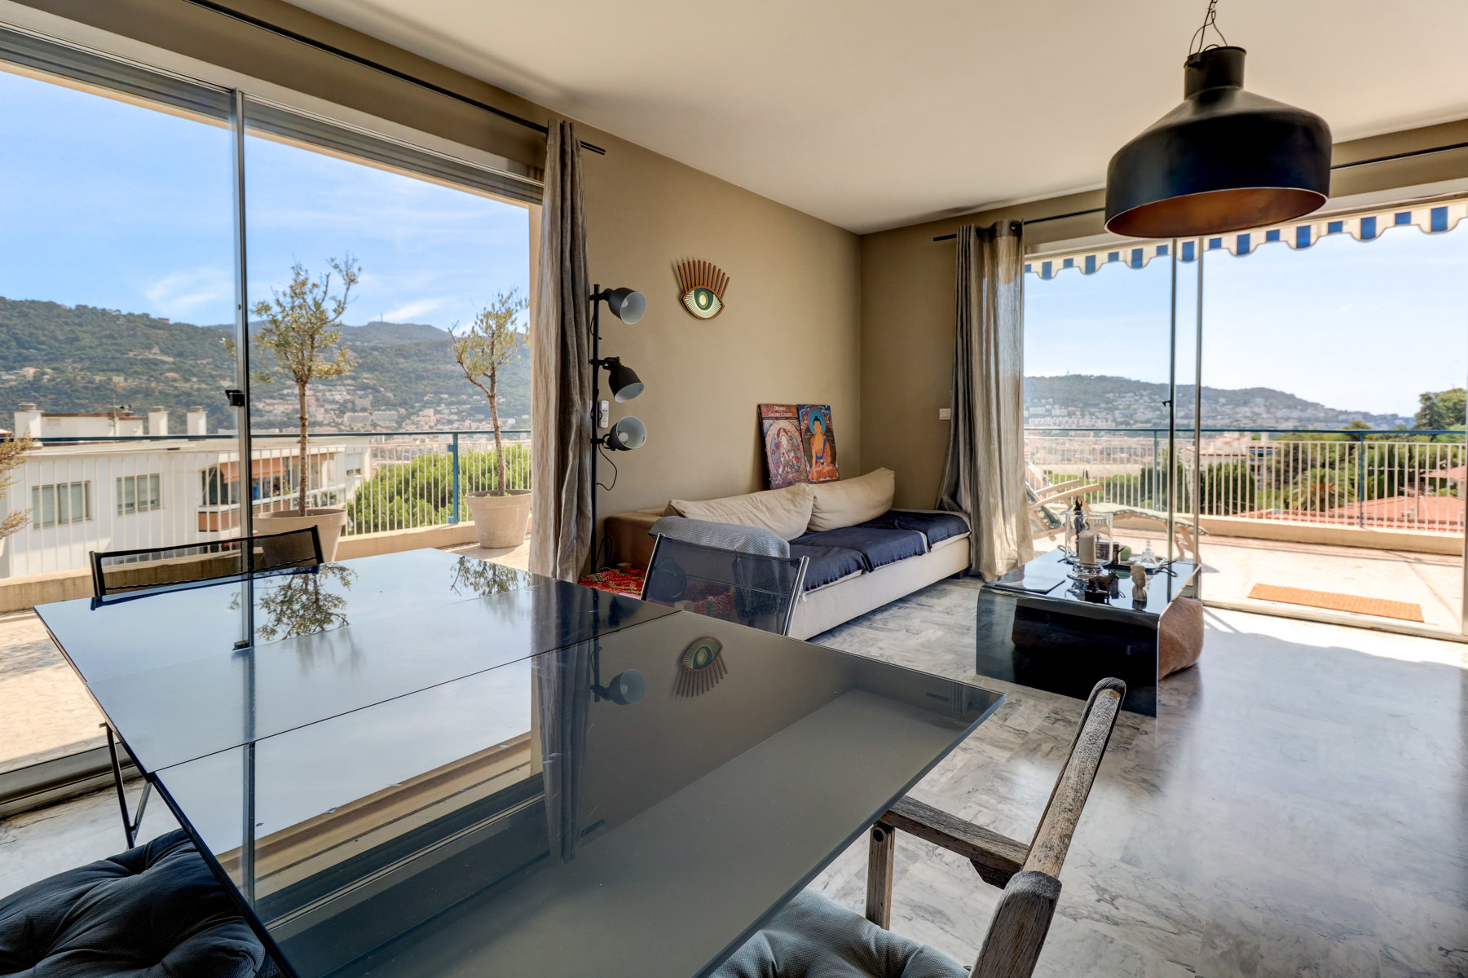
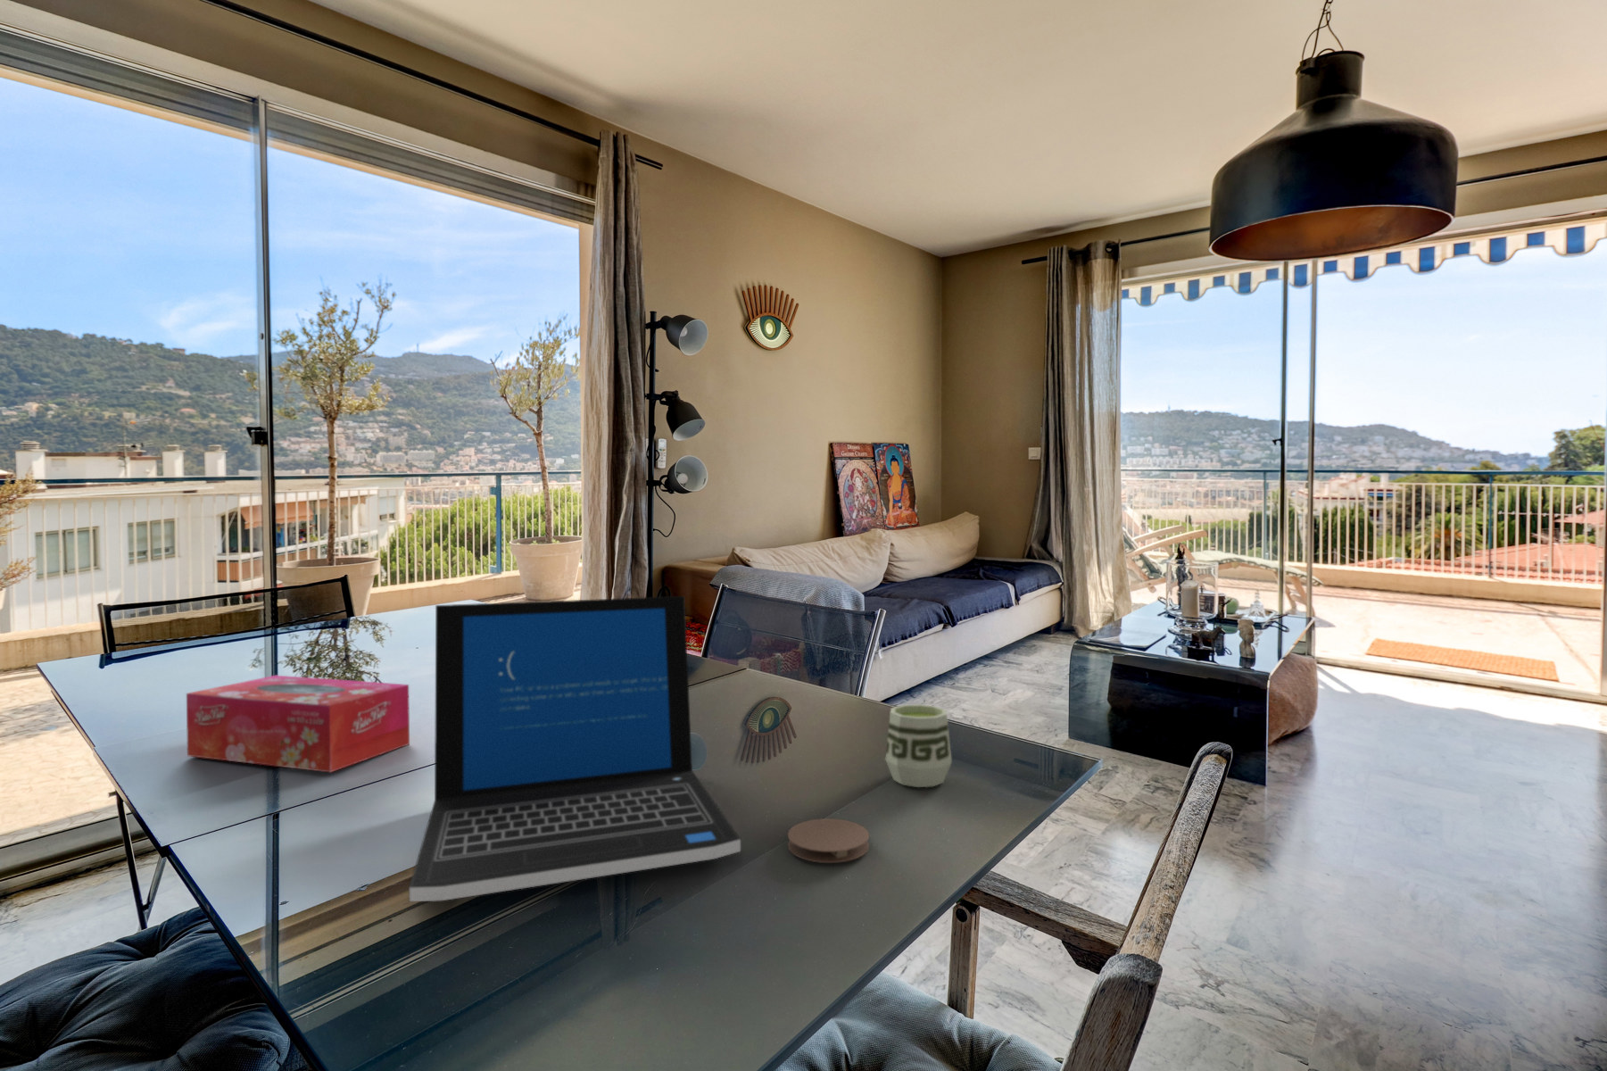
+ cup [884,703,952,788]
+ tissue box [185,674,411,773]
+ laptop [407,595,742,902]
+ coaster [787,818,870,864]
